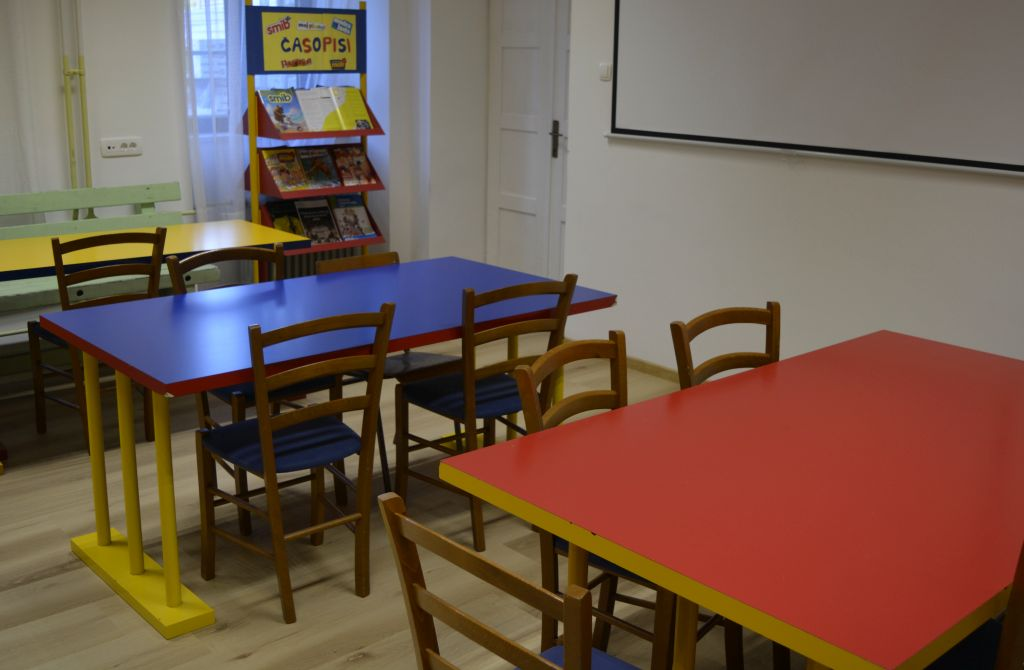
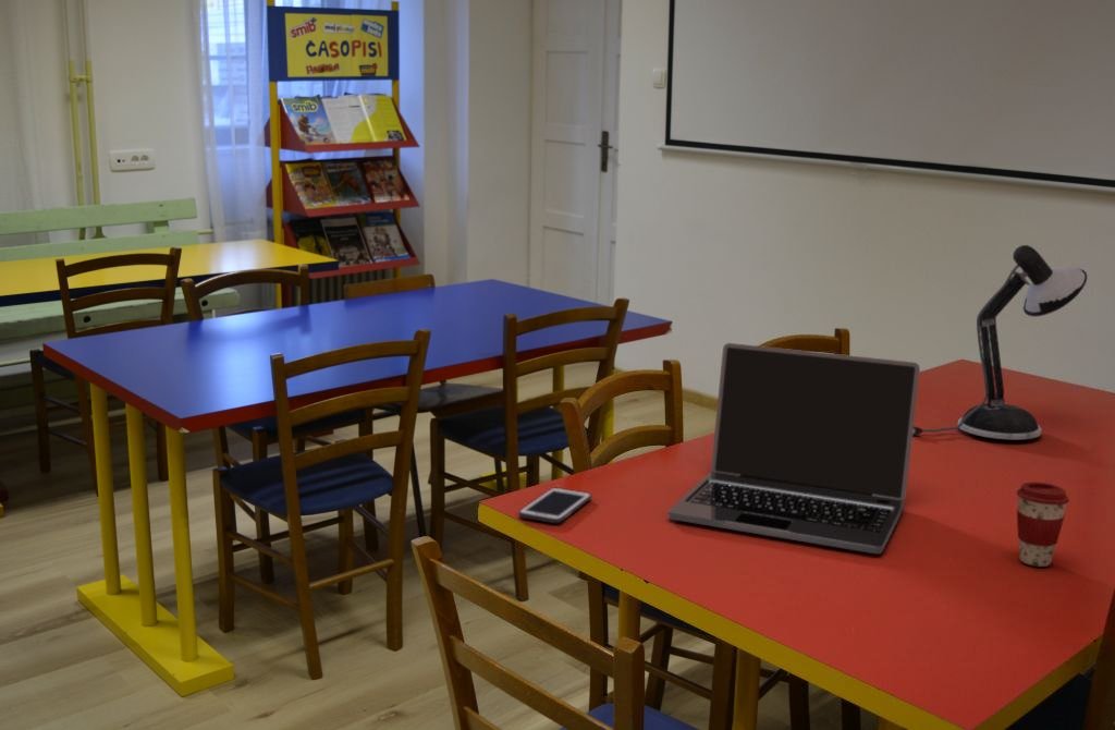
+ desk lamp [912,244,1088,440]
+ coffee cup [1015,482,1070,568]
+ cell phone [517,487,592,524]
+ laptop [667,342,921,555]
